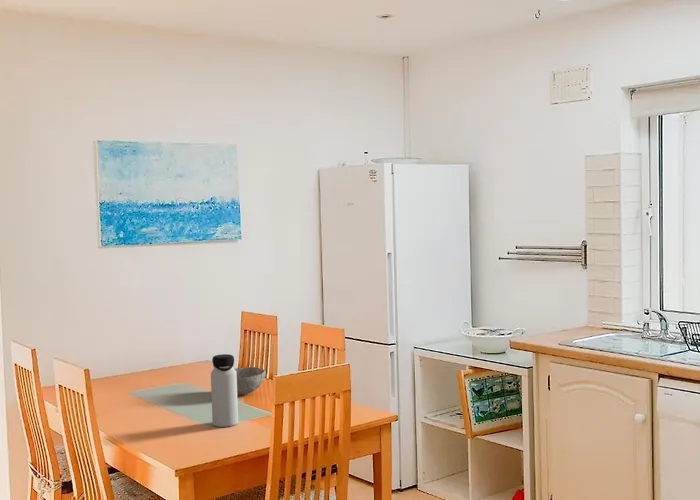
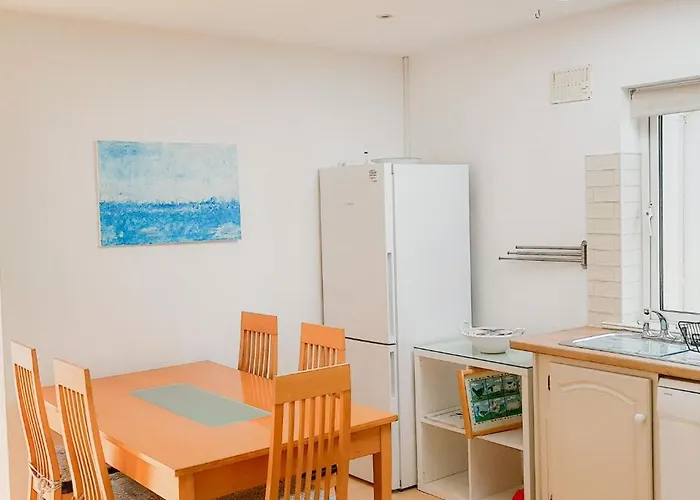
- bowl [234,366,267,396]
- water bottle [210,353,239,428]
